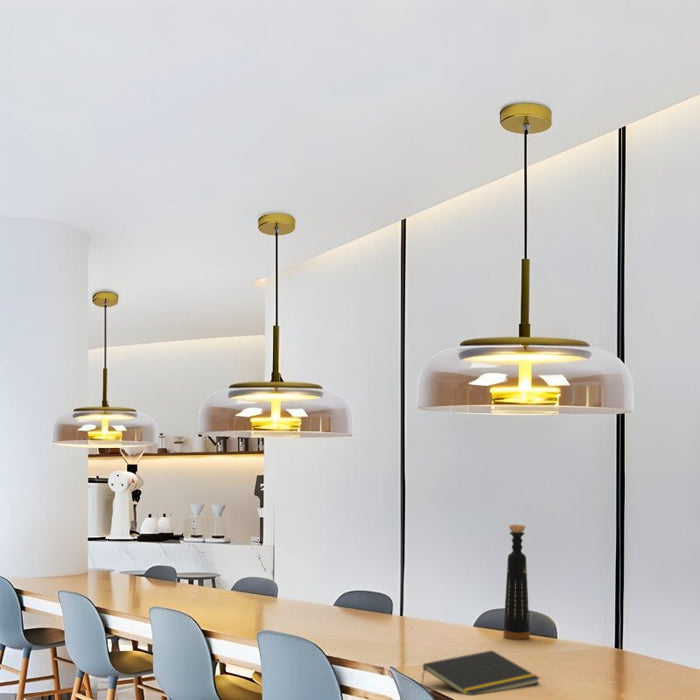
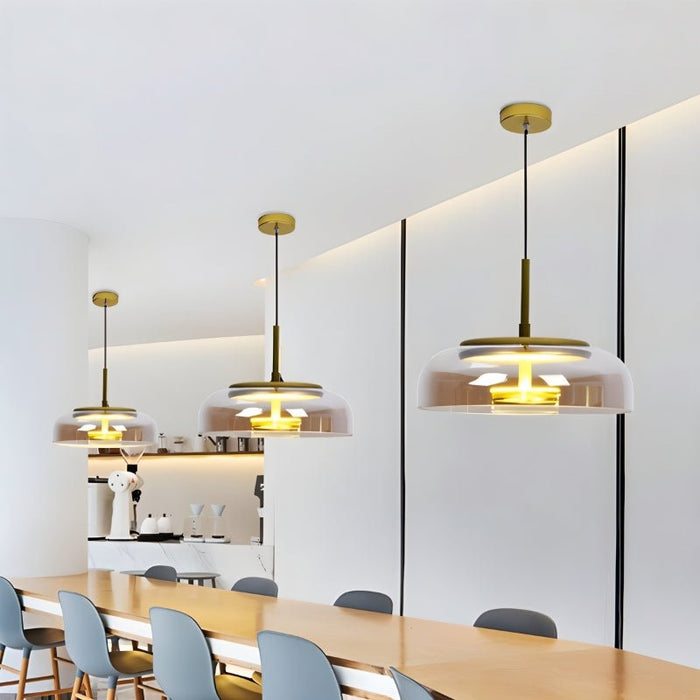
- notepad [420,649,541,696]
- bottle [502,524,531,641]
